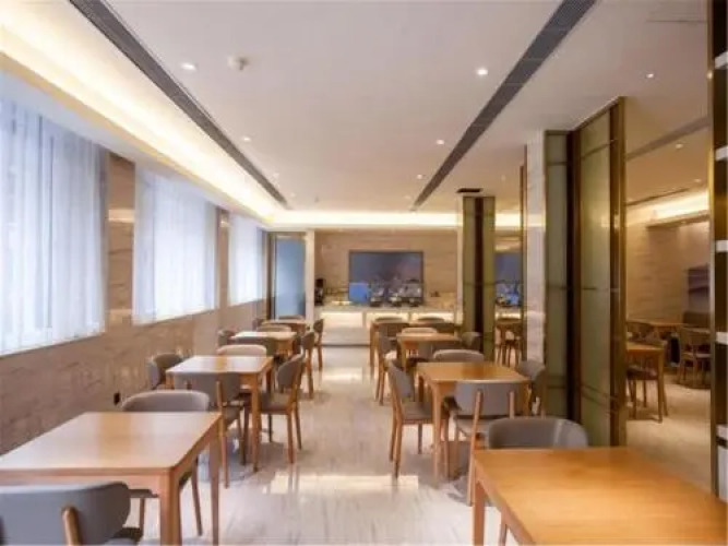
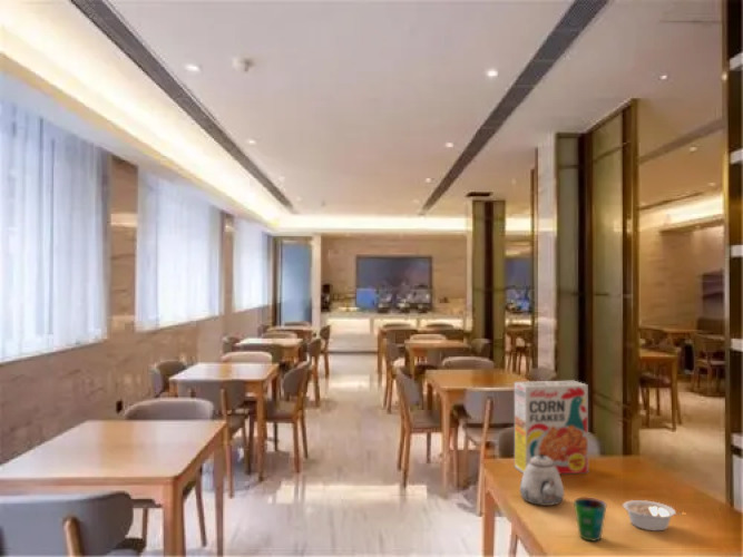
+ teapot [519,453,565,507]
+ cereal box [514,380,589,475]
+ cup [573,497,607,543]
+ legume [622,499,681,531]
